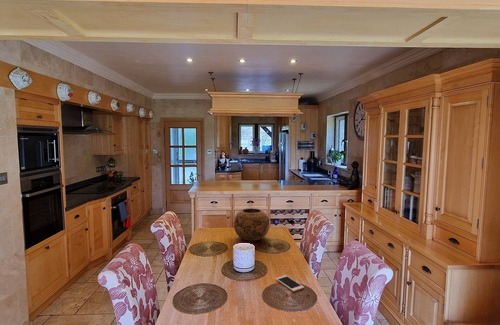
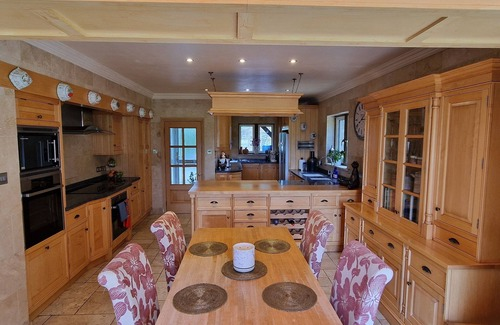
- decorative bowl [233,207,270,242]
- cell phone [275,274,305,292]
